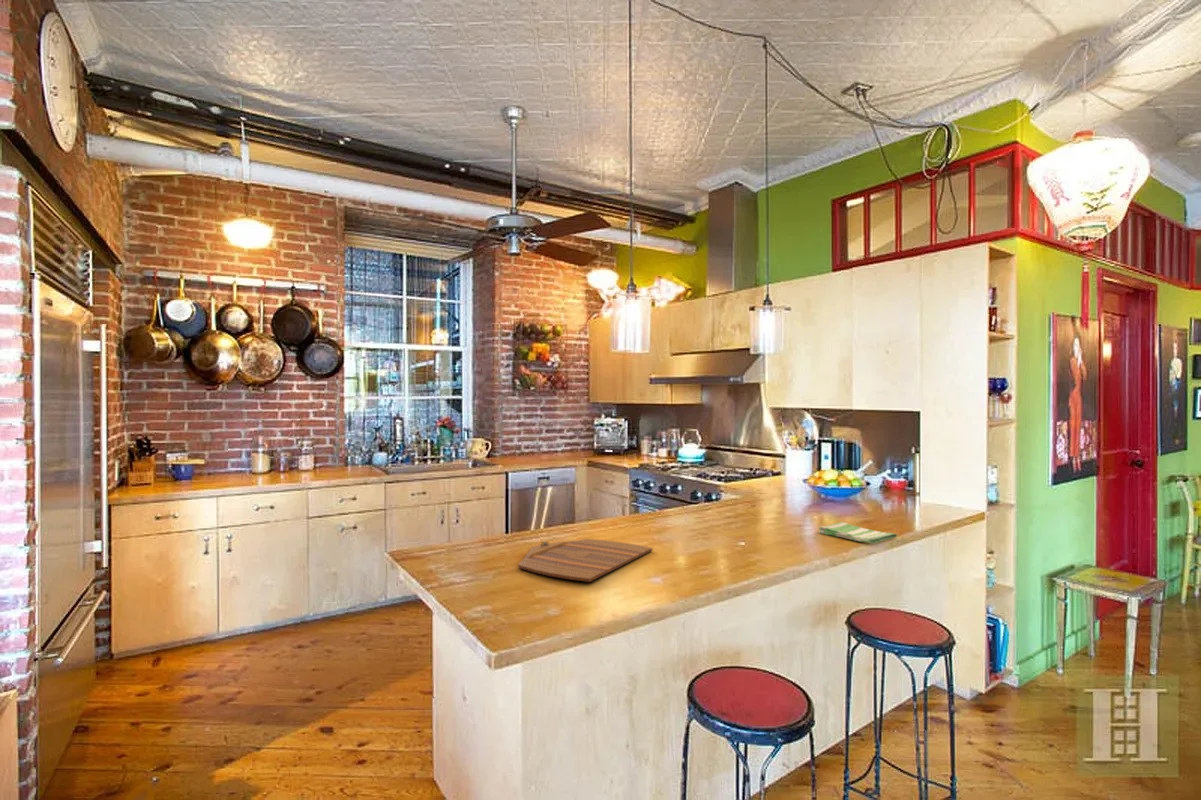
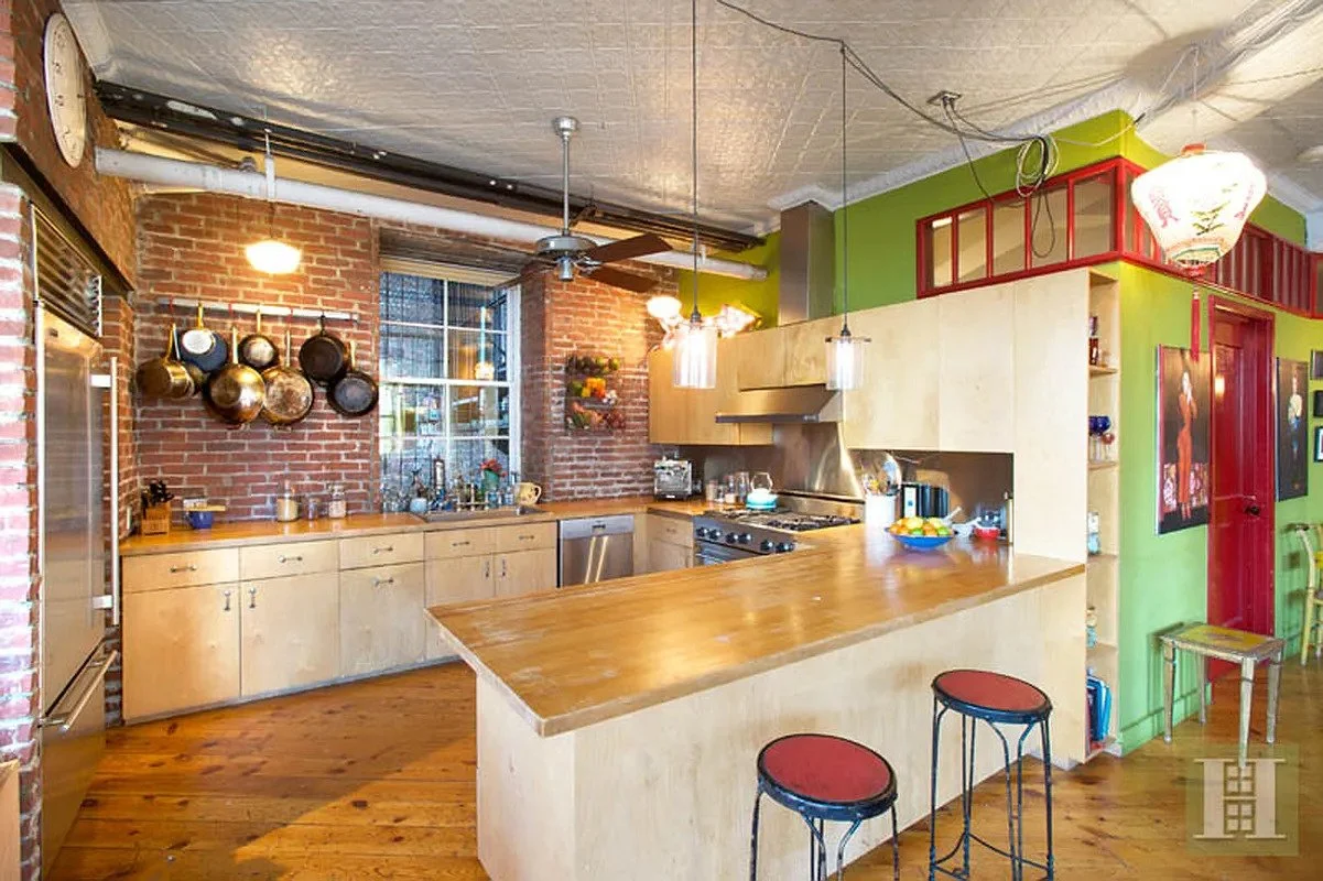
- cutting board [517,538,653,583]
- dish towel [818,521,898,545]
